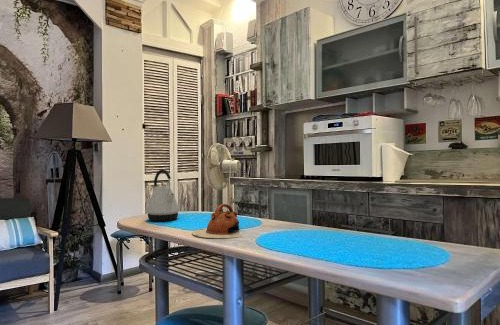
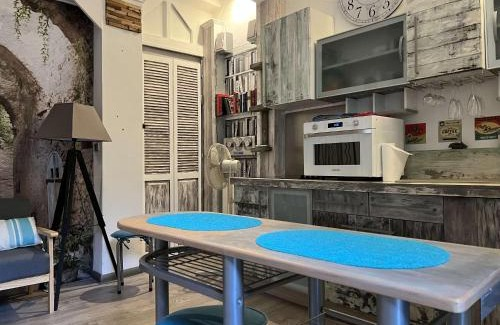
- kettle [146,168,180,222]
- teapot [191,203,244,239]
